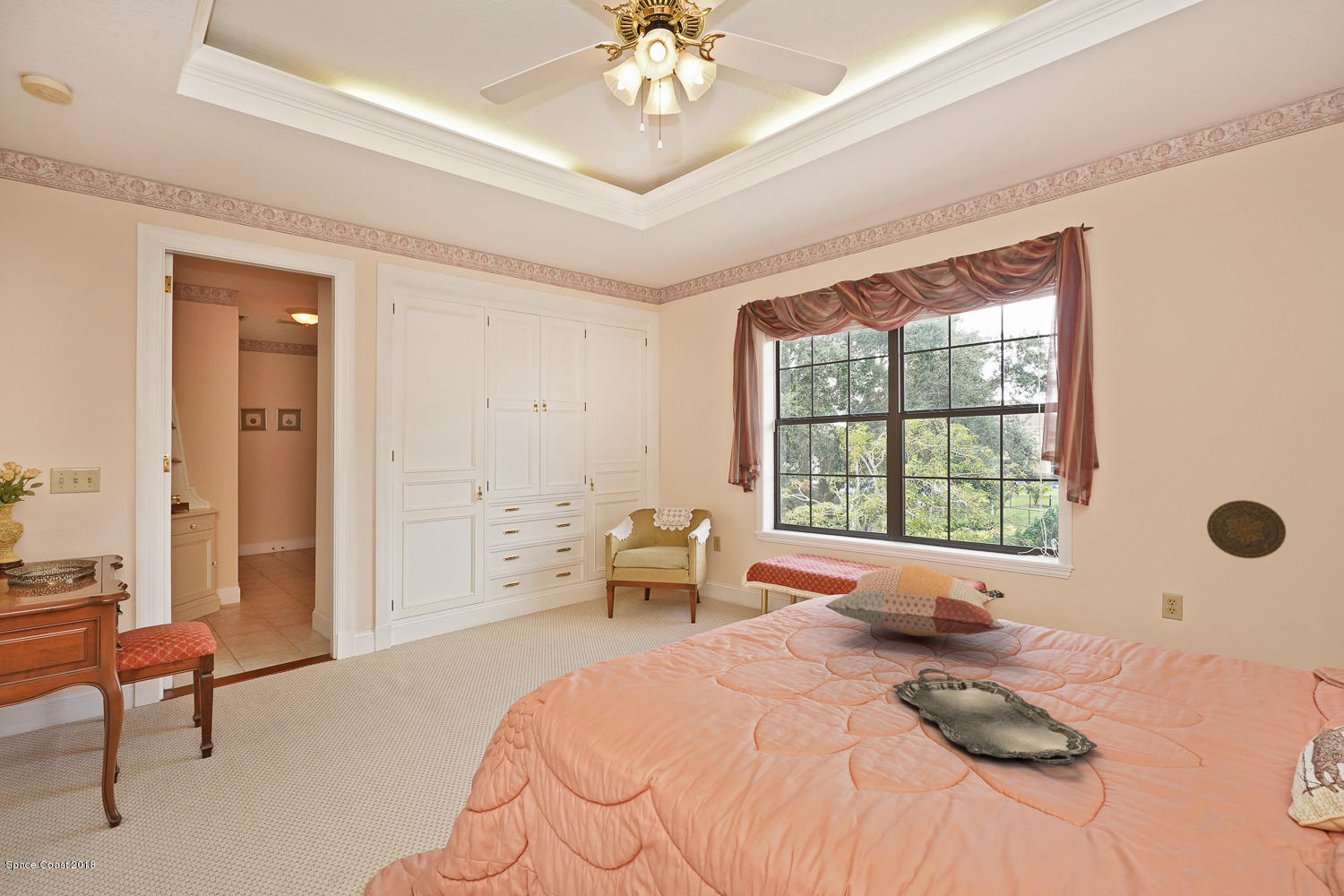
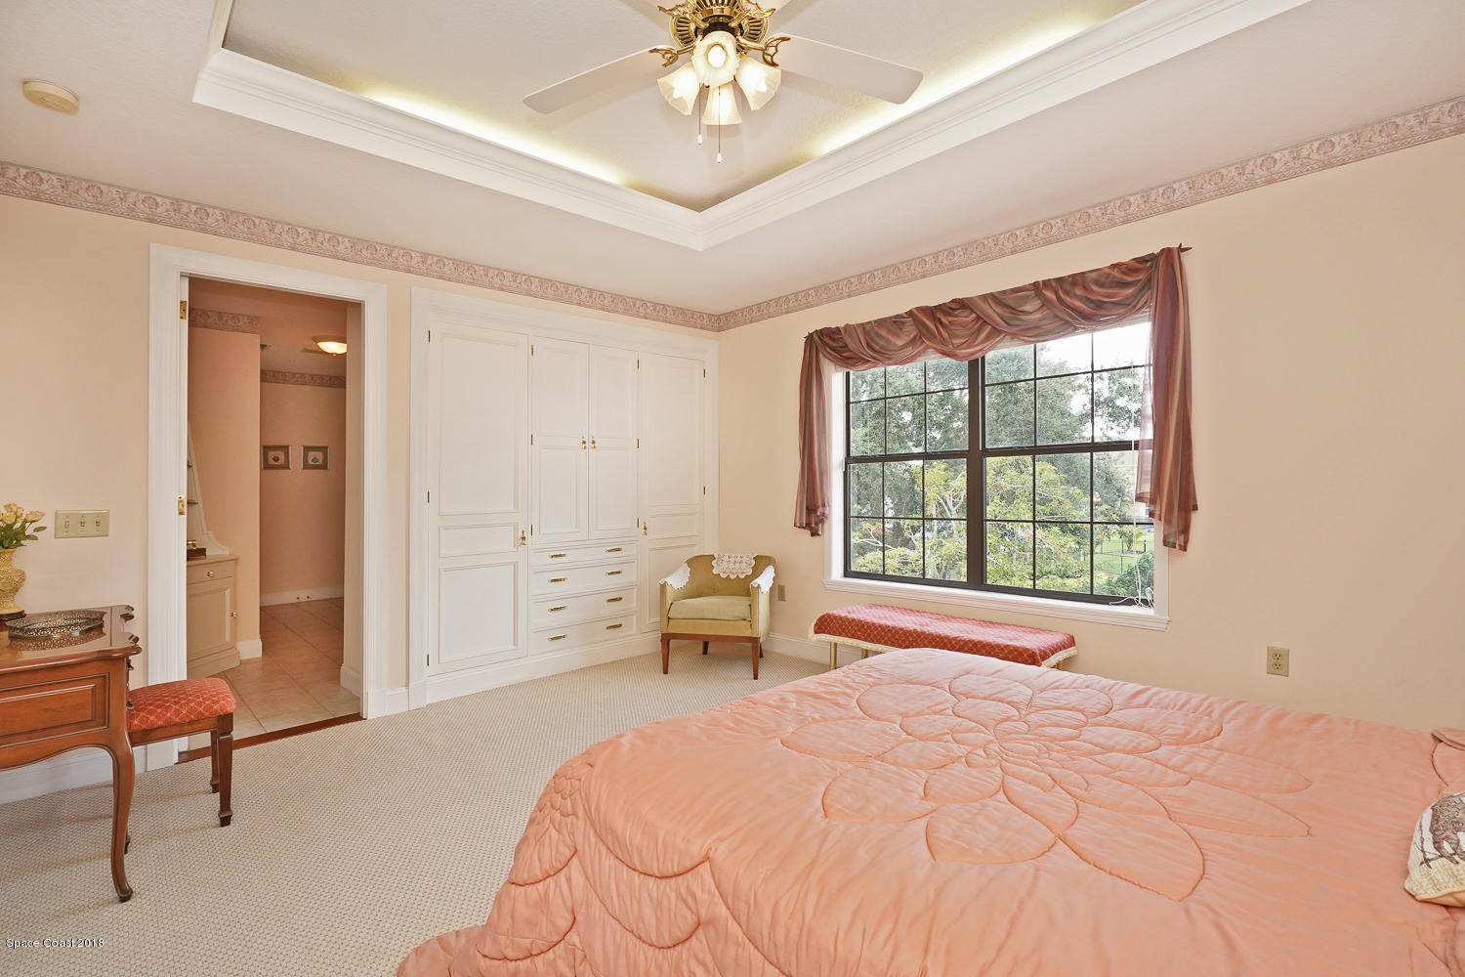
- decorative plate [1206,499,1287,559]
- decorative pillow [824,564,1005,637]
- serving tray [892,668,1098,766]
